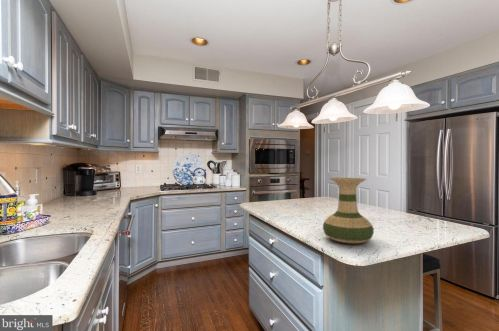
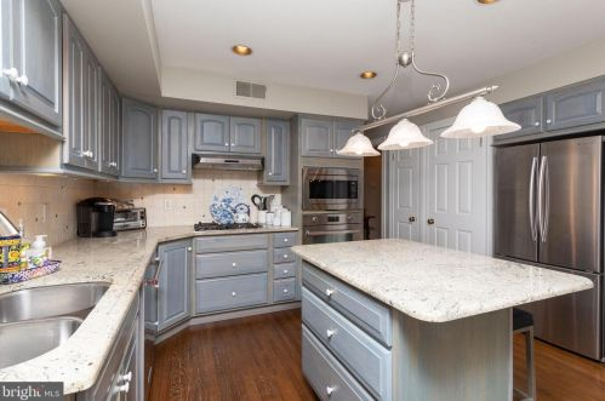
- vase [322,177,375,244]
